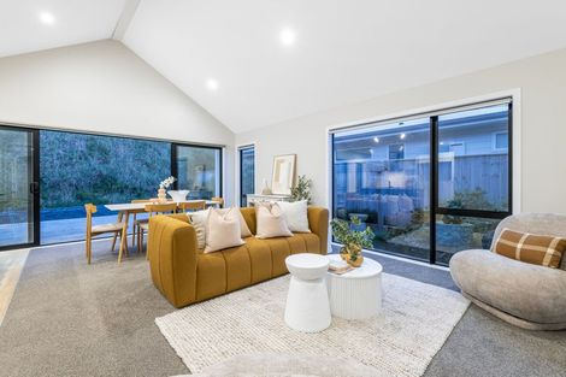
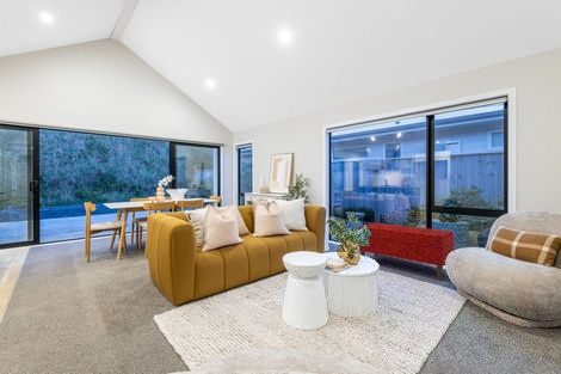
+ bench [357,222,456,281]
